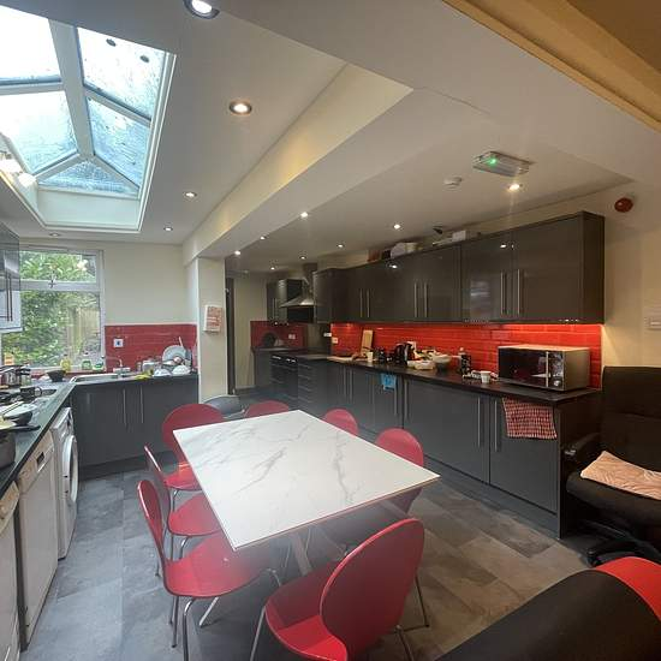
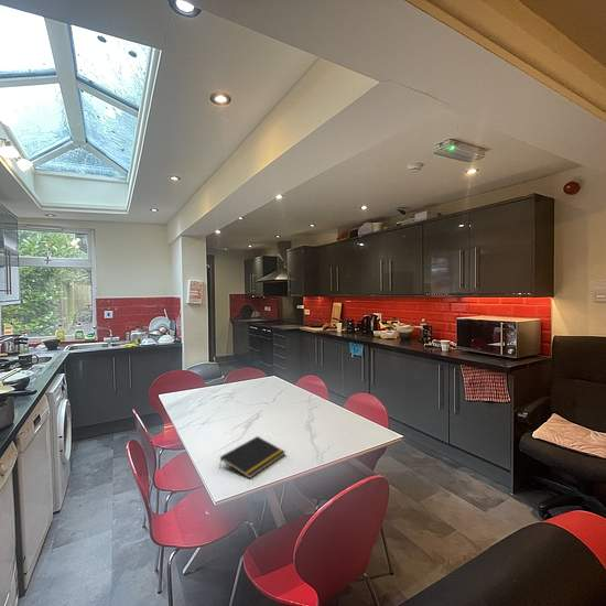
+ notepad [218,435,285,479]
